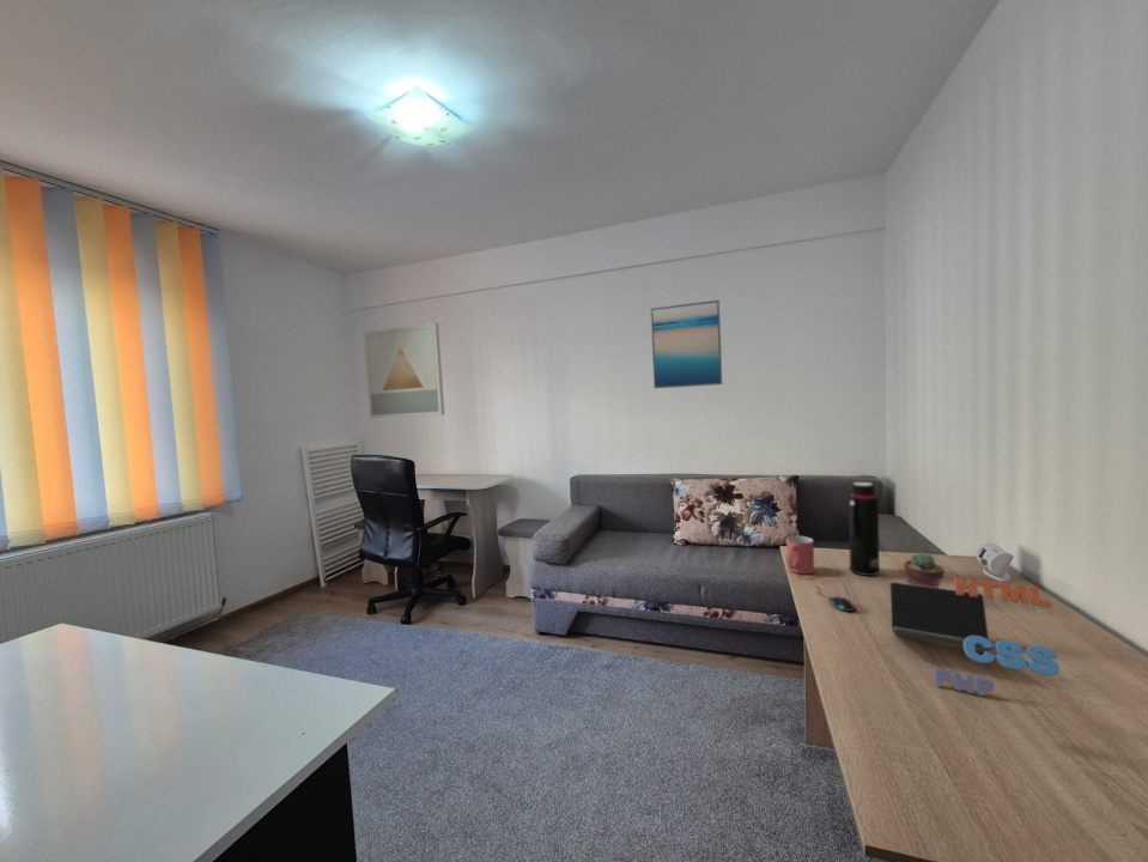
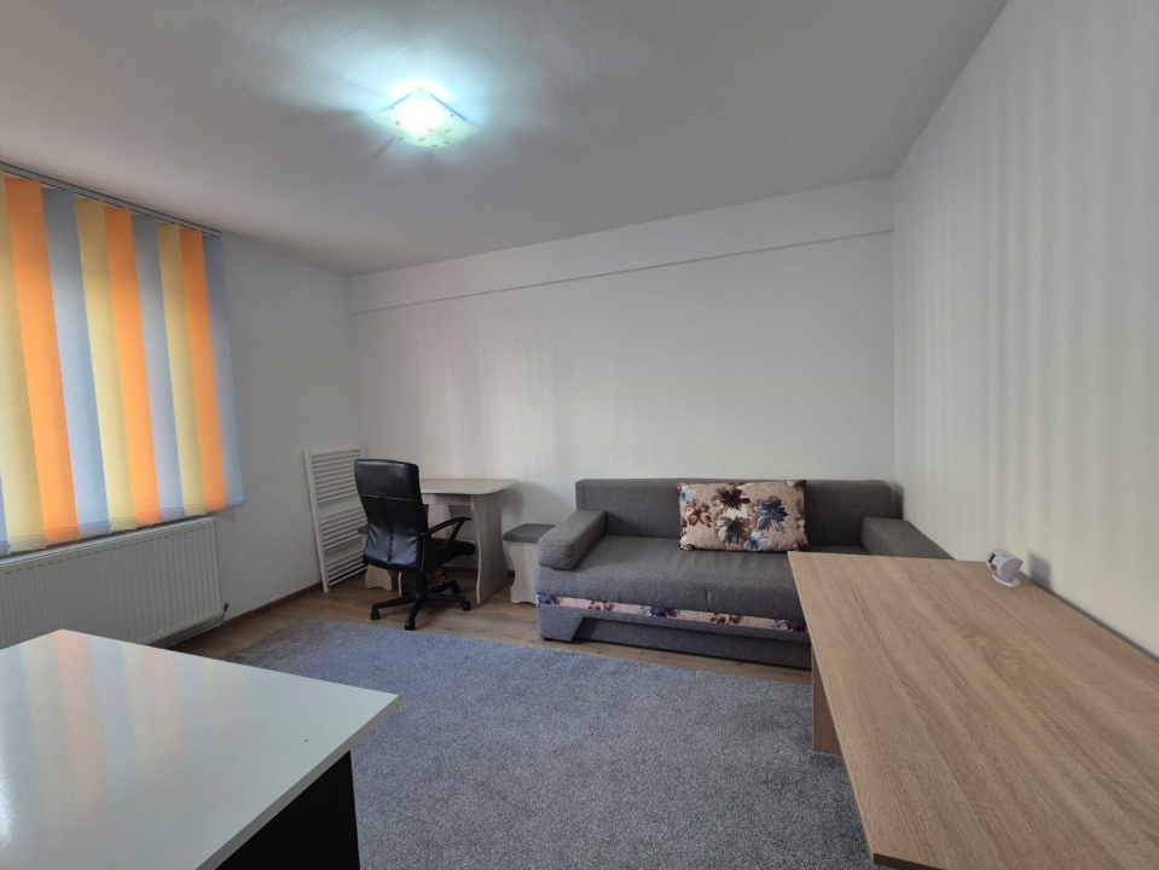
- mug [785,535,815,575]
- wall art [650,299,723,390]
- mouse [816,585,857,613]
- laptop [889,576,1061,697]
- potted succulent [903,551,946,588]
- wall art [362,321,445,420]
- water bottle [848,481,881,577]
